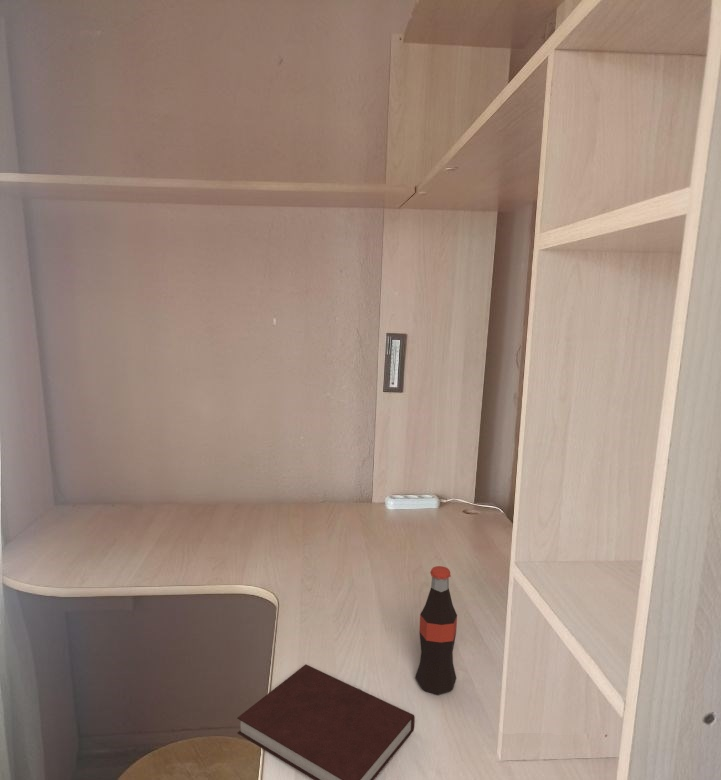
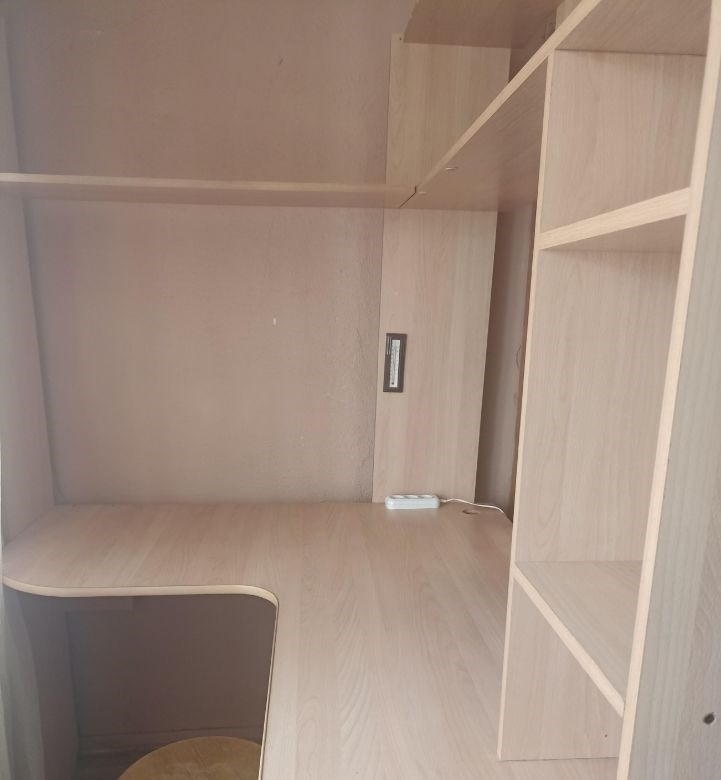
- bottle [414,565,458,695]
- notebook [236,663,416,780]
